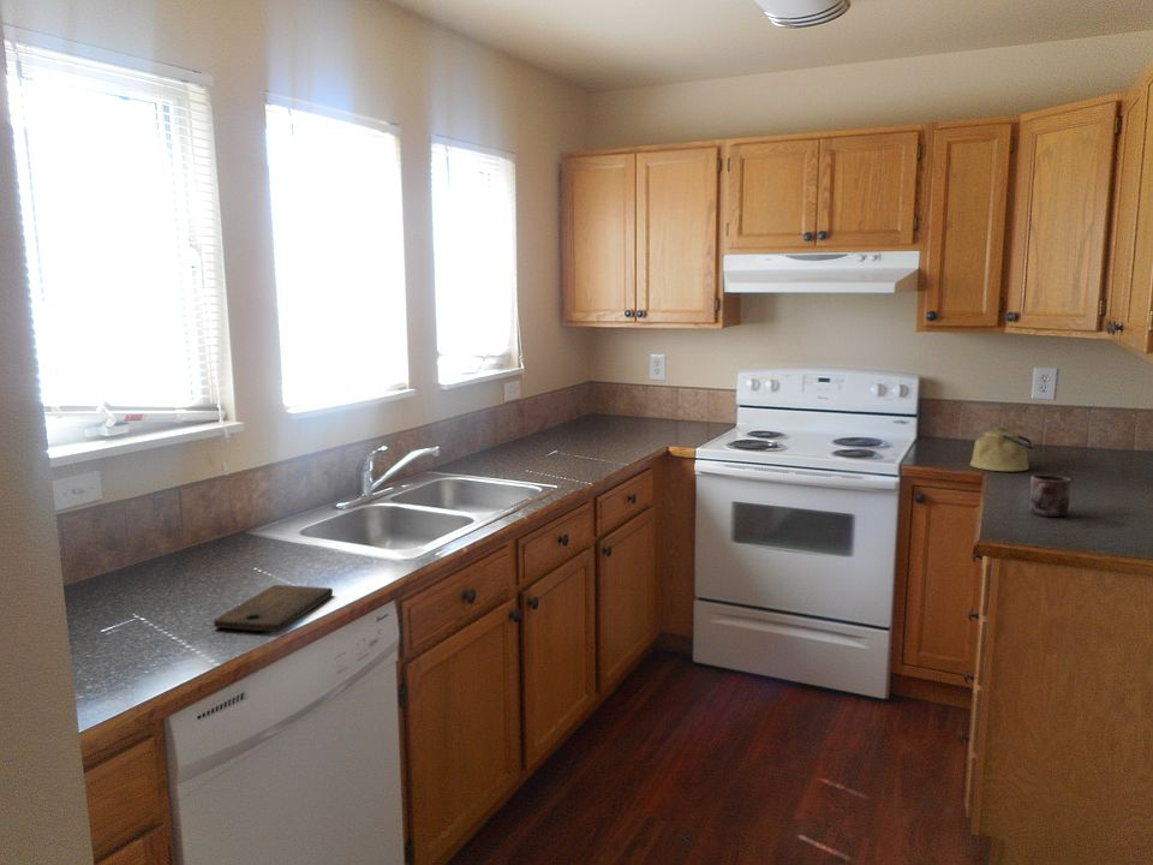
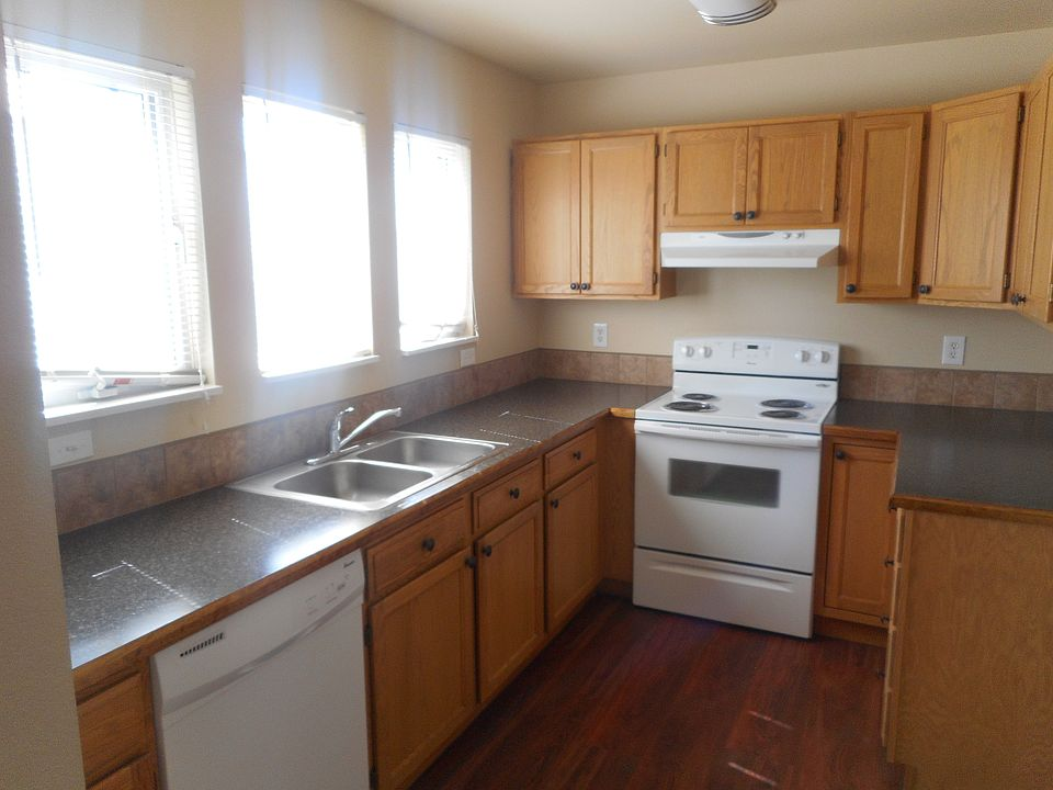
- cutting board [213,584,334,633]
- mug [1029,473,1073,518]
- kettle [969,424,1035,472]
